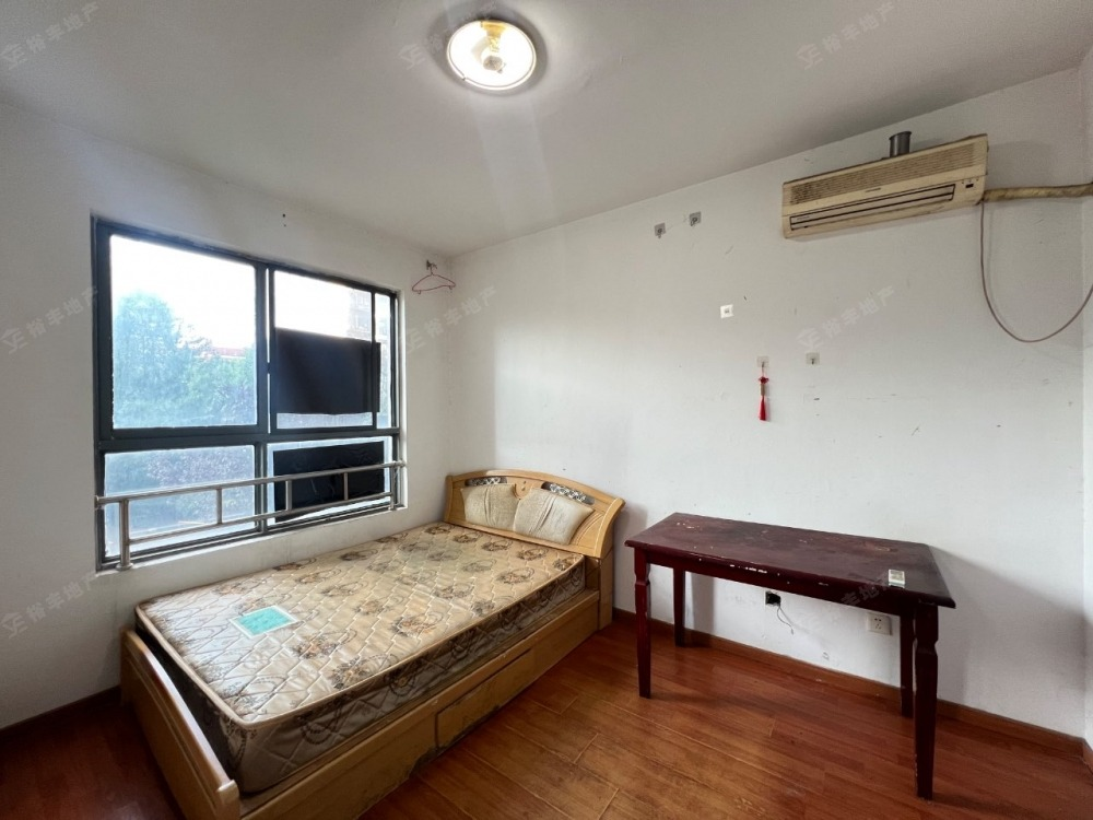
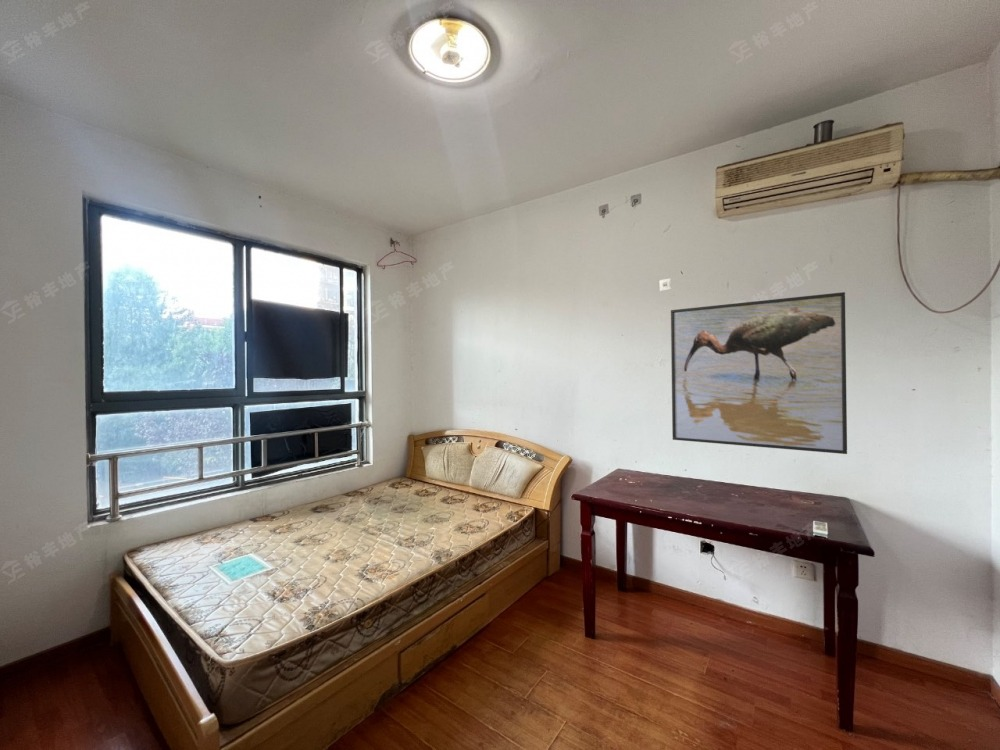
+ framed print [670,291,848,455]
